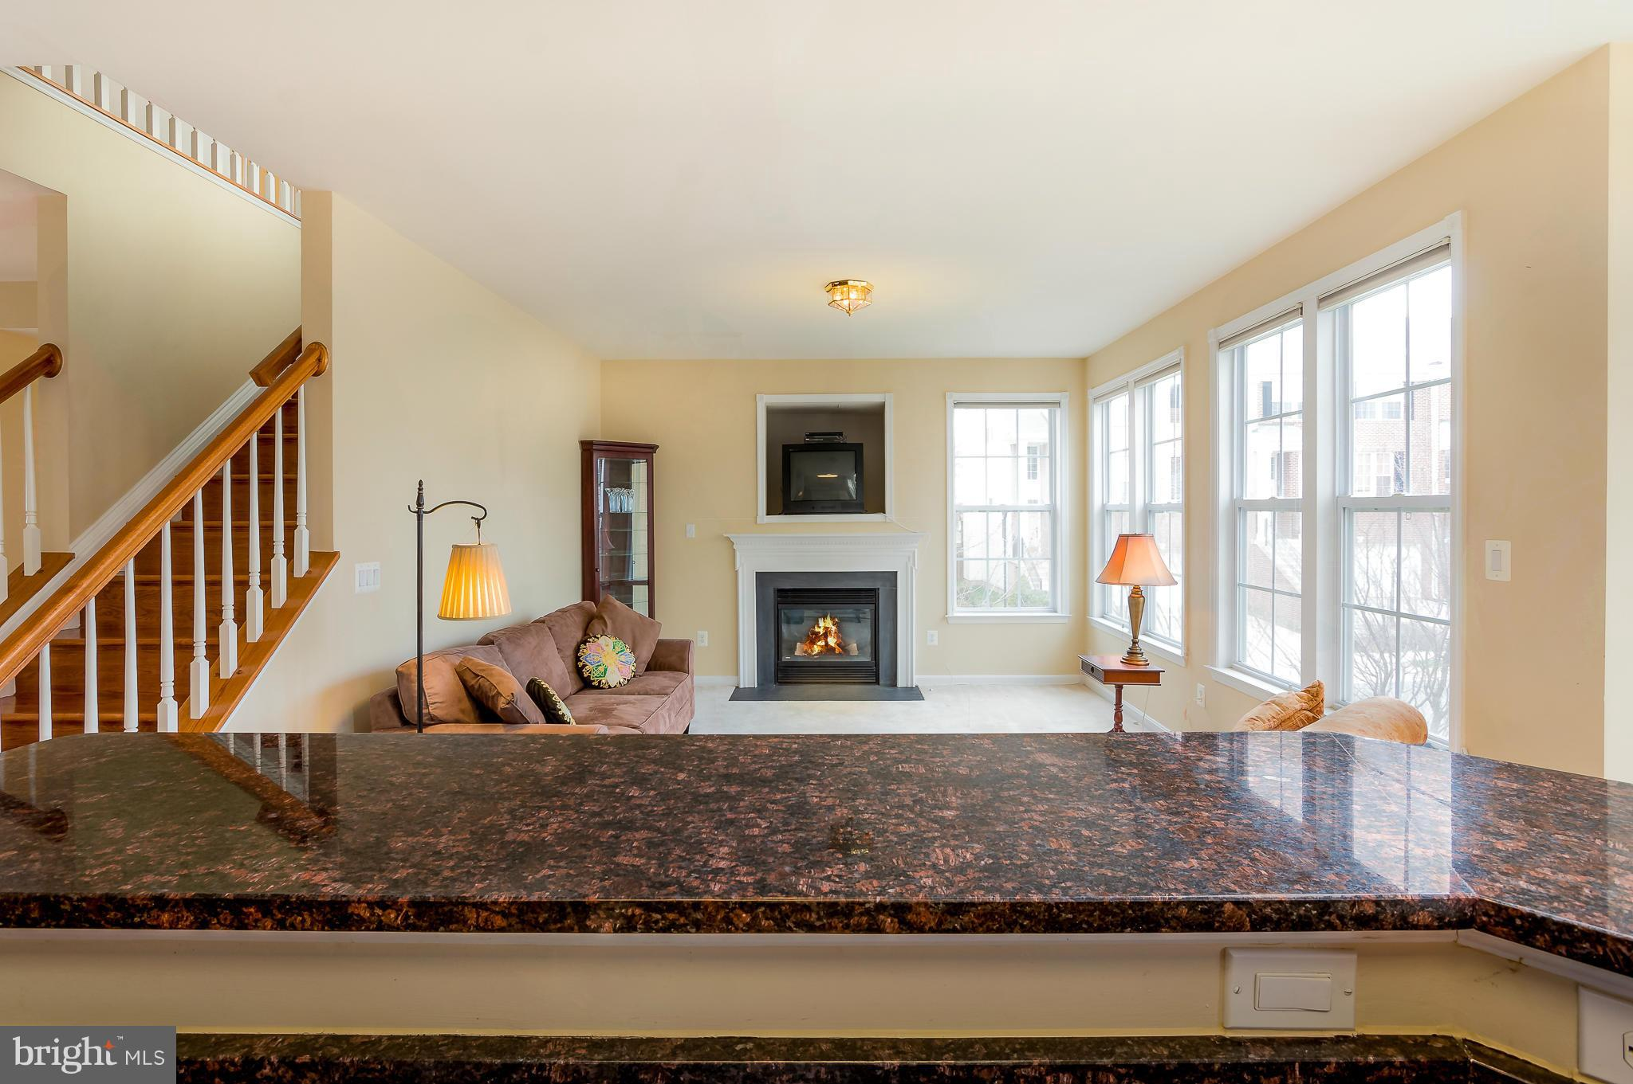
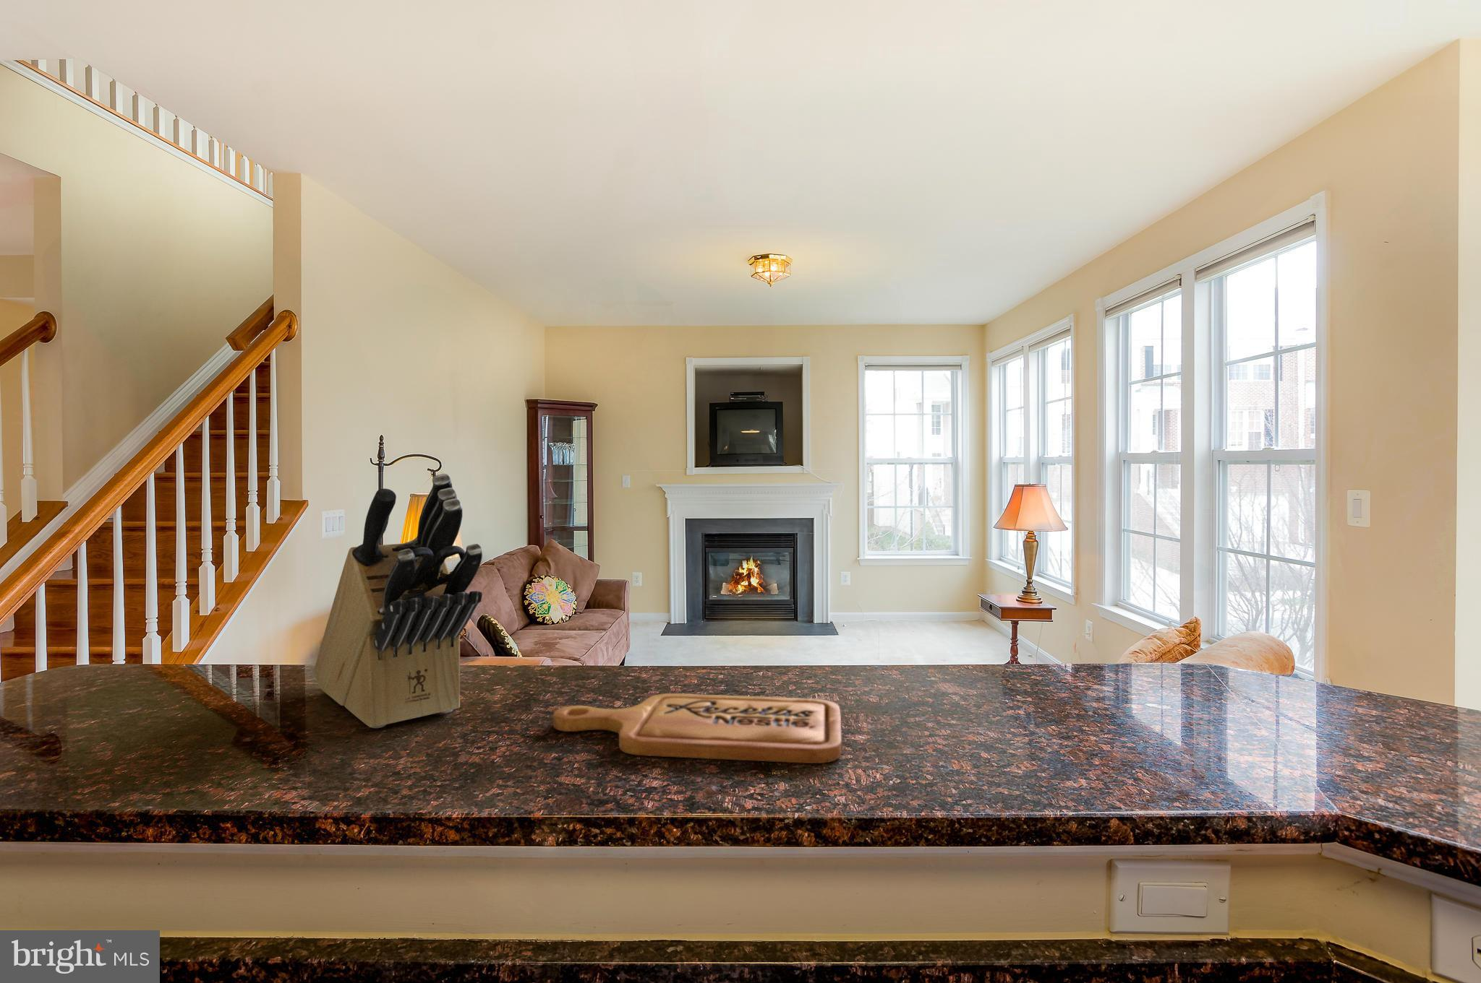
+ knife block [314,473,483,728]
+ cutting board [552,692,842,765]
